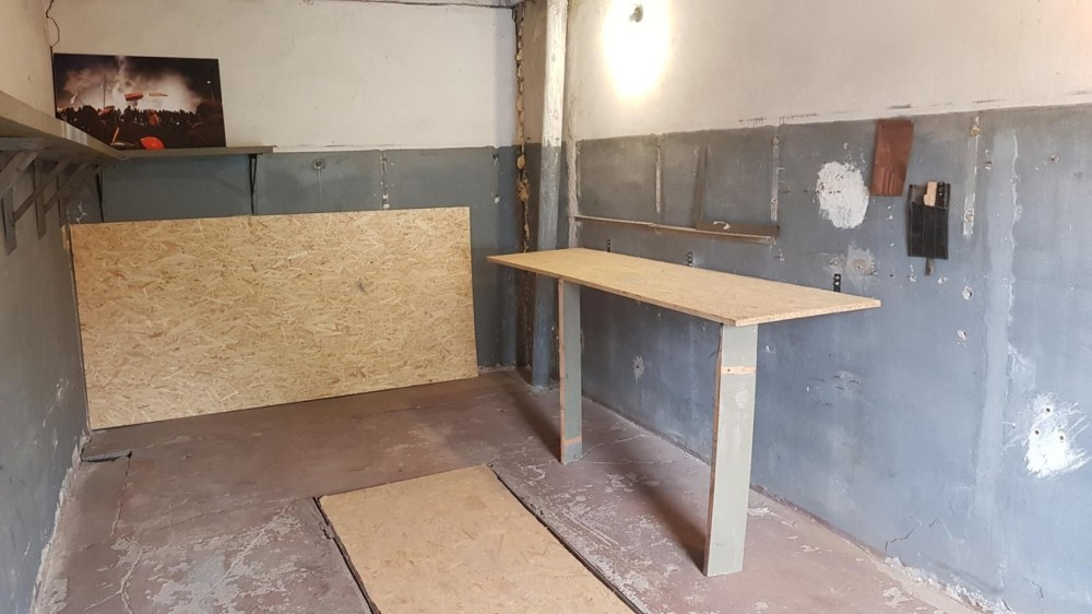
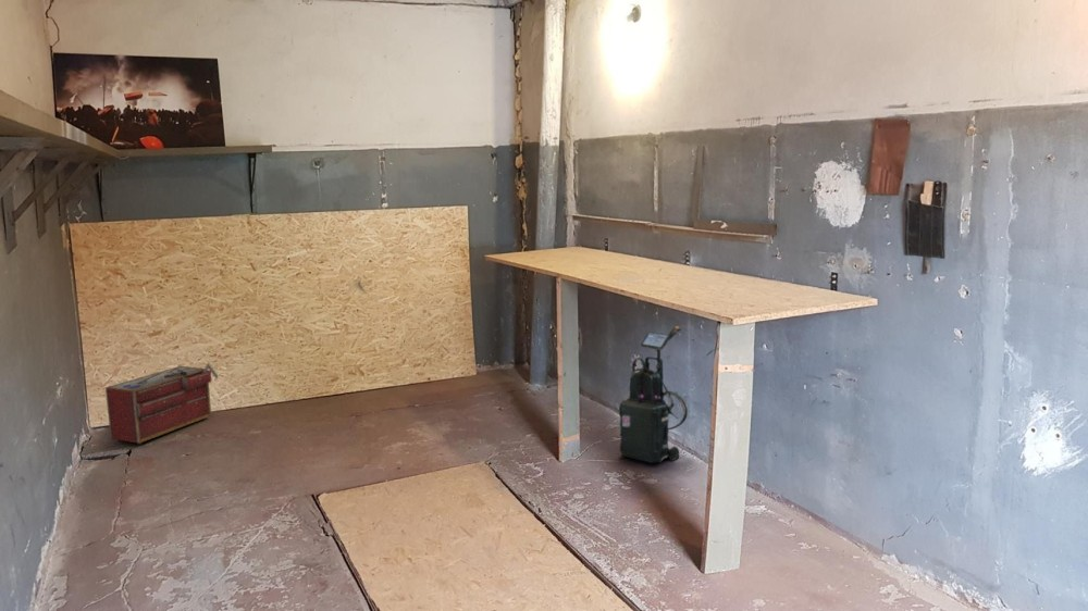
+ workbench [104,362,220,446]
+ vacuum cleaner [618,325,689,464]
